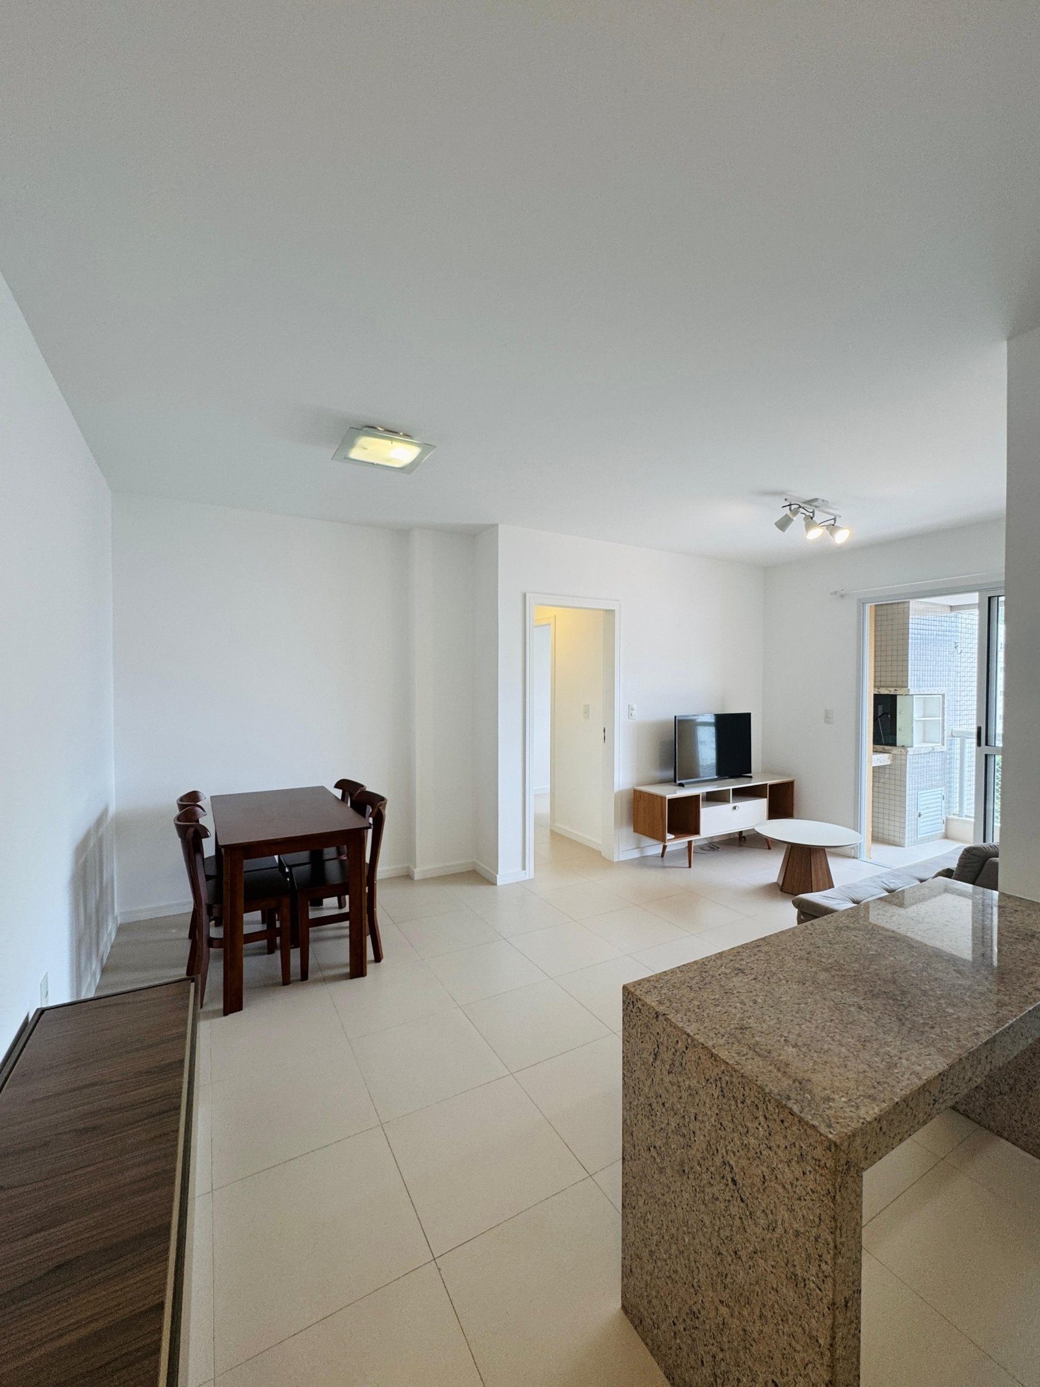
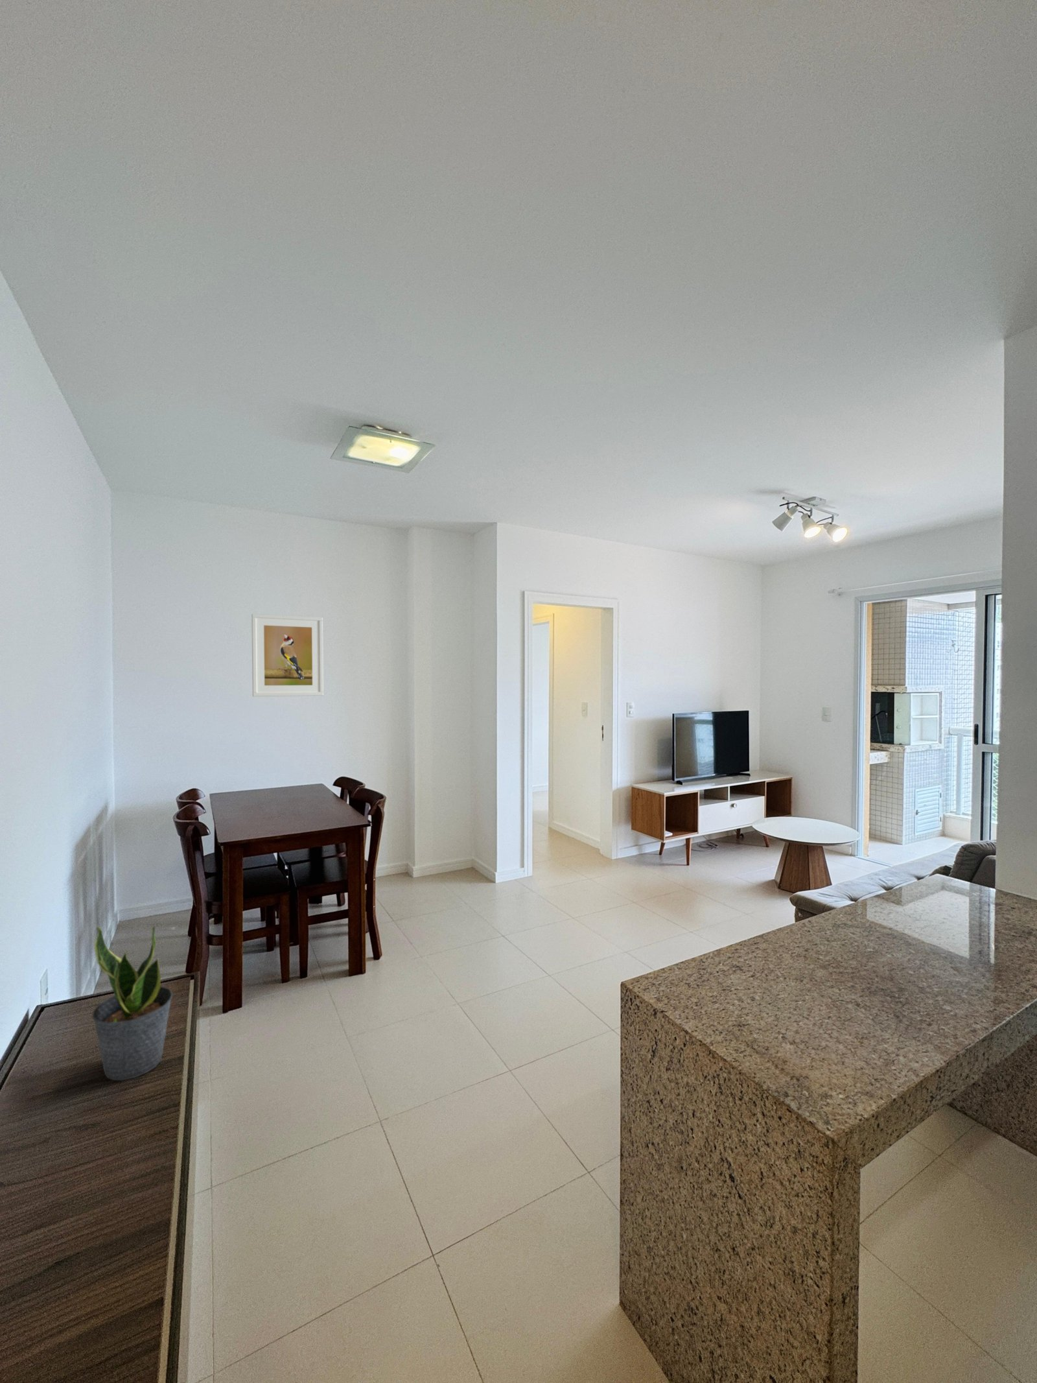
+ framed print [251,614,324,697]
+ potted plant [91,925,173,1081]
